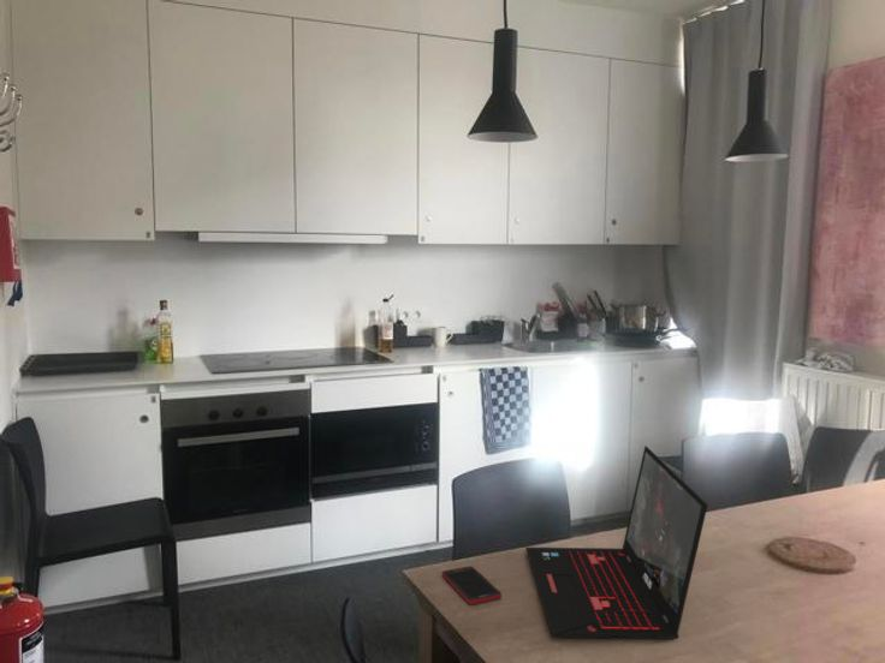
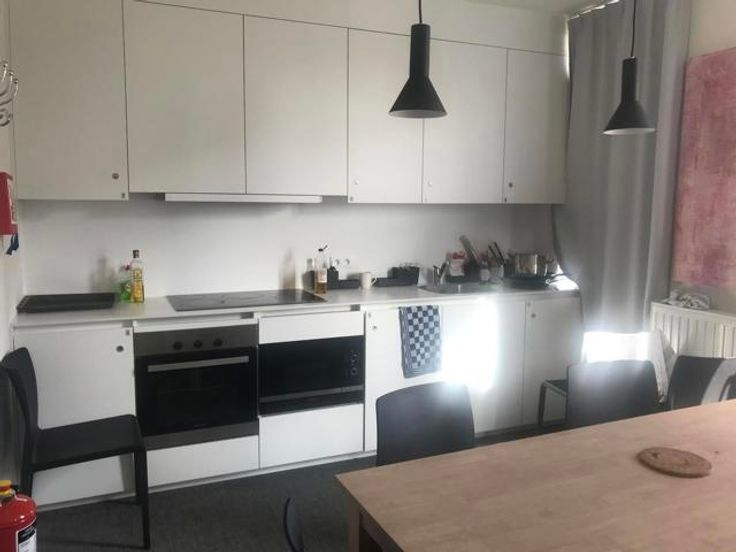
- cell phone [441,565,503,605]
- laptop [525,444,709,640]
